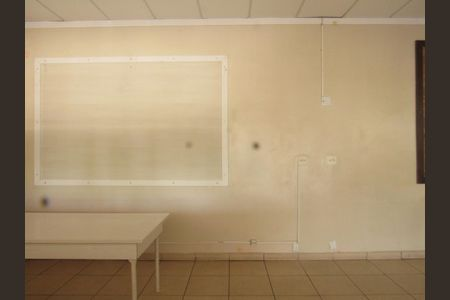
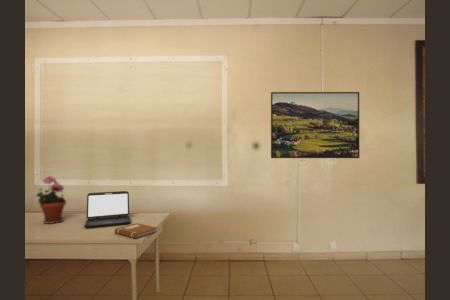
+ laptop [84,190,132,229]
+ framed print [270,91,360,159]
+ potted plant [35,175,67,225]
+ notebook [114,222,158,240]
